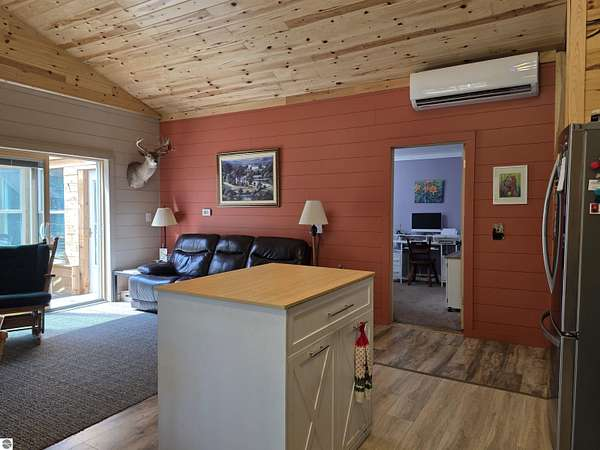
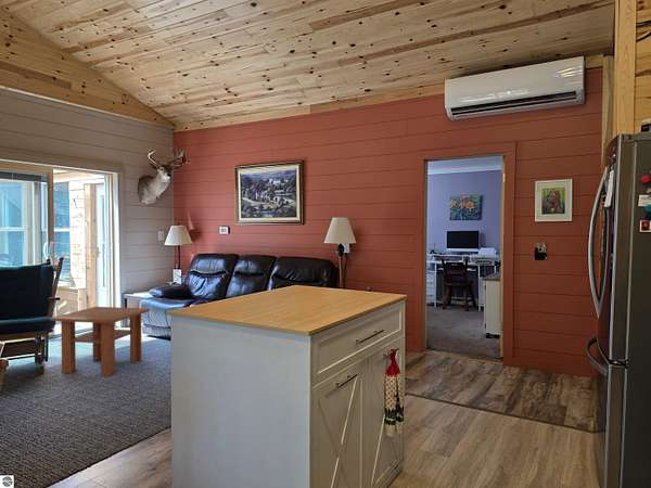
+ coffee table [49,306,151,377]
